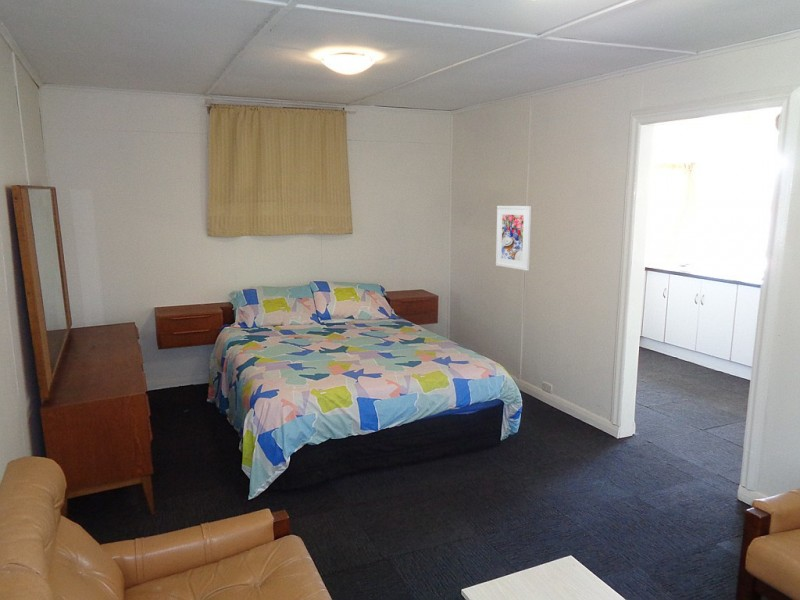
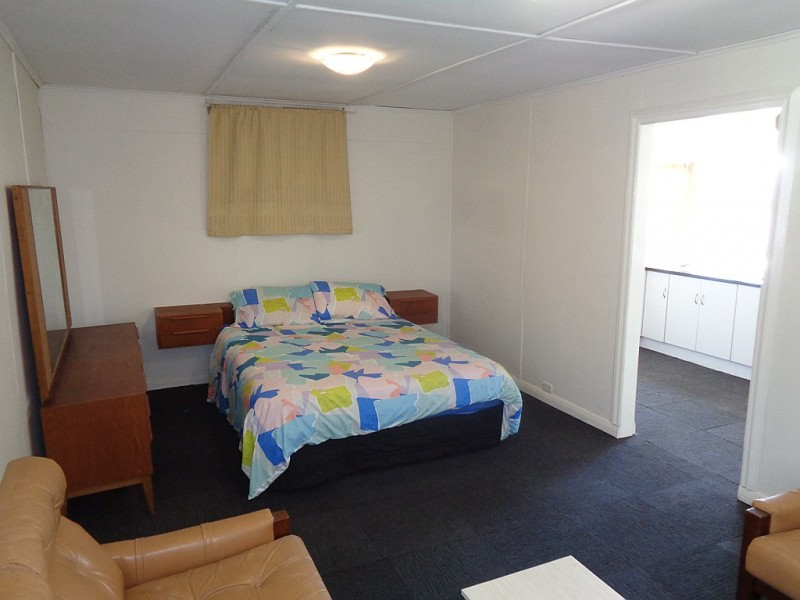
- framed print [495,205,532,272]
